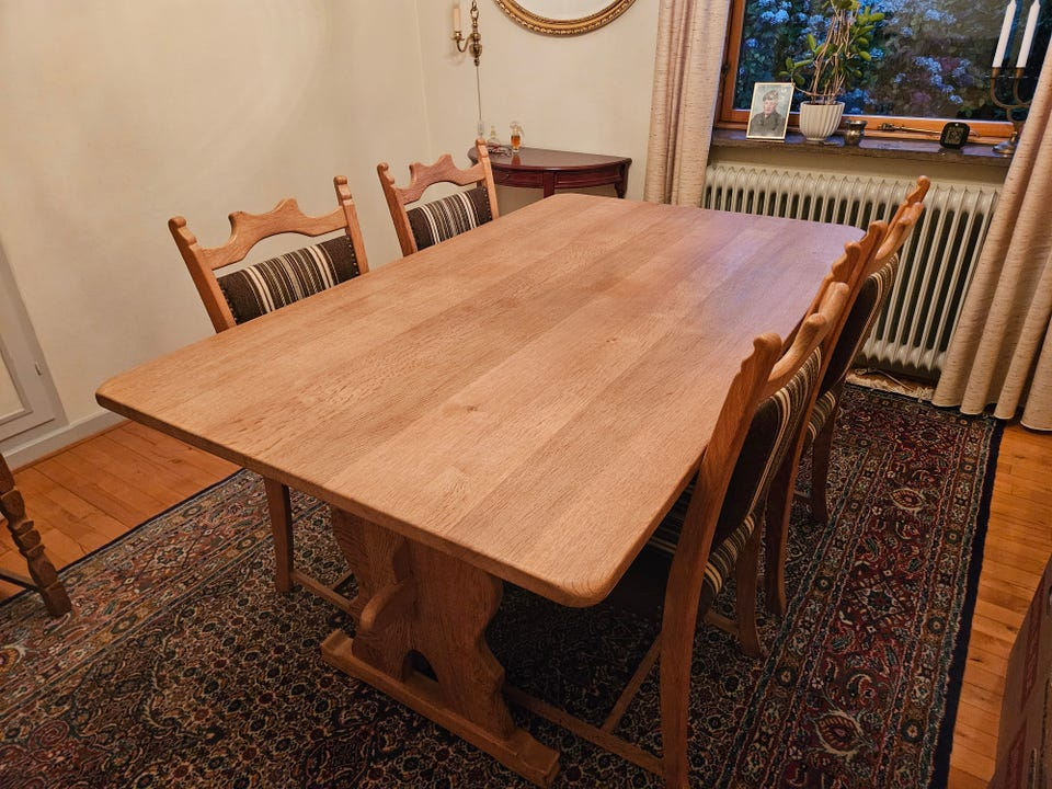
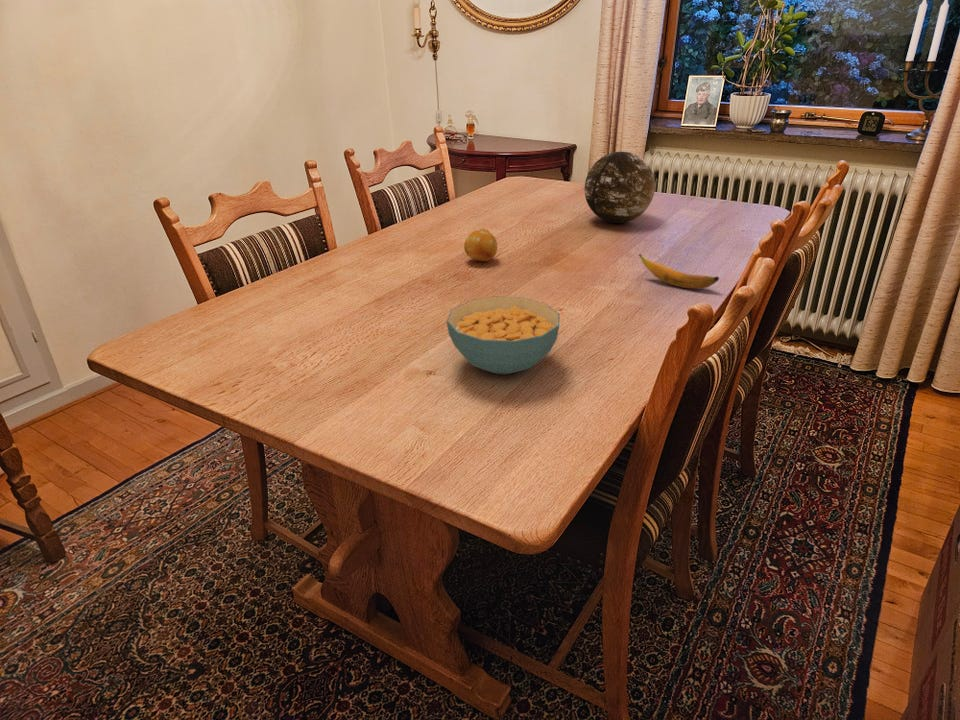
+ fruit [463,228,498,262]
+ decorative orb [584,150,656,224]
+ cereal bowl [446,296,561,375]
+ banana [638,253,720,290]
